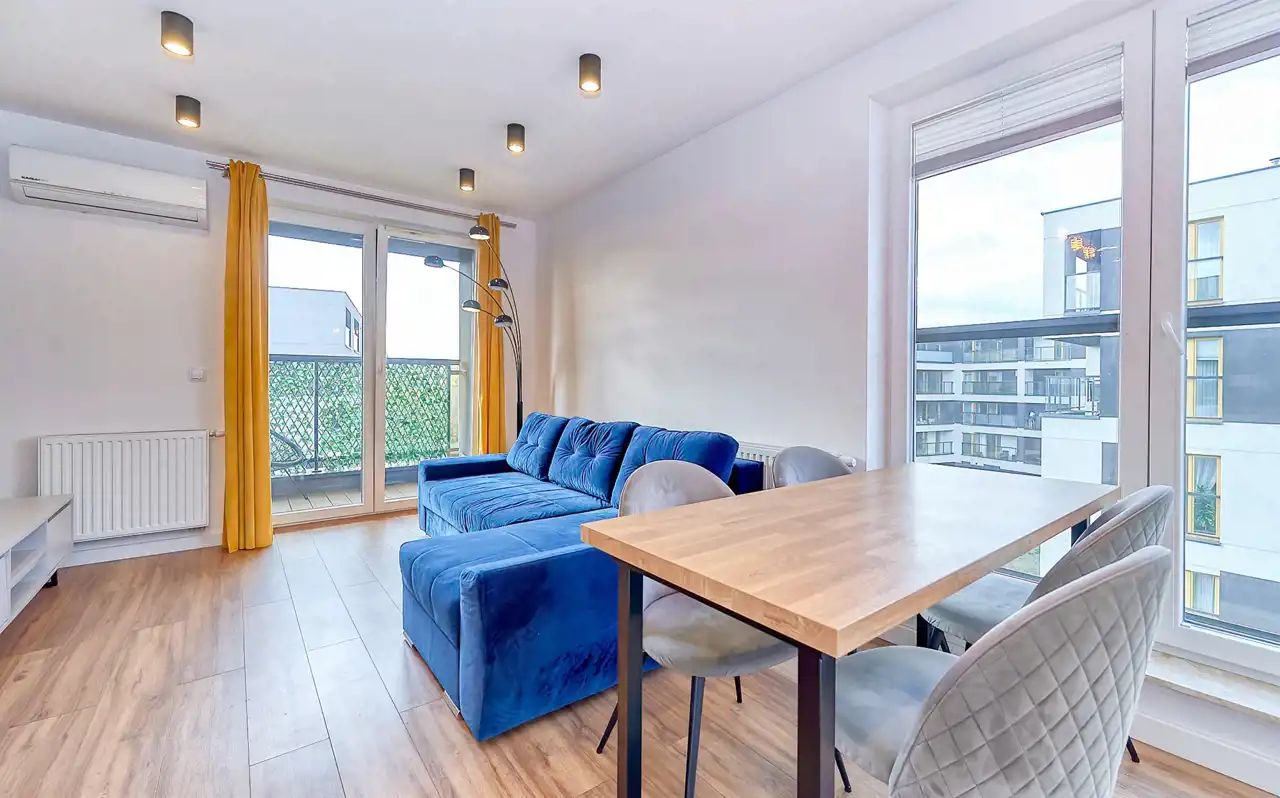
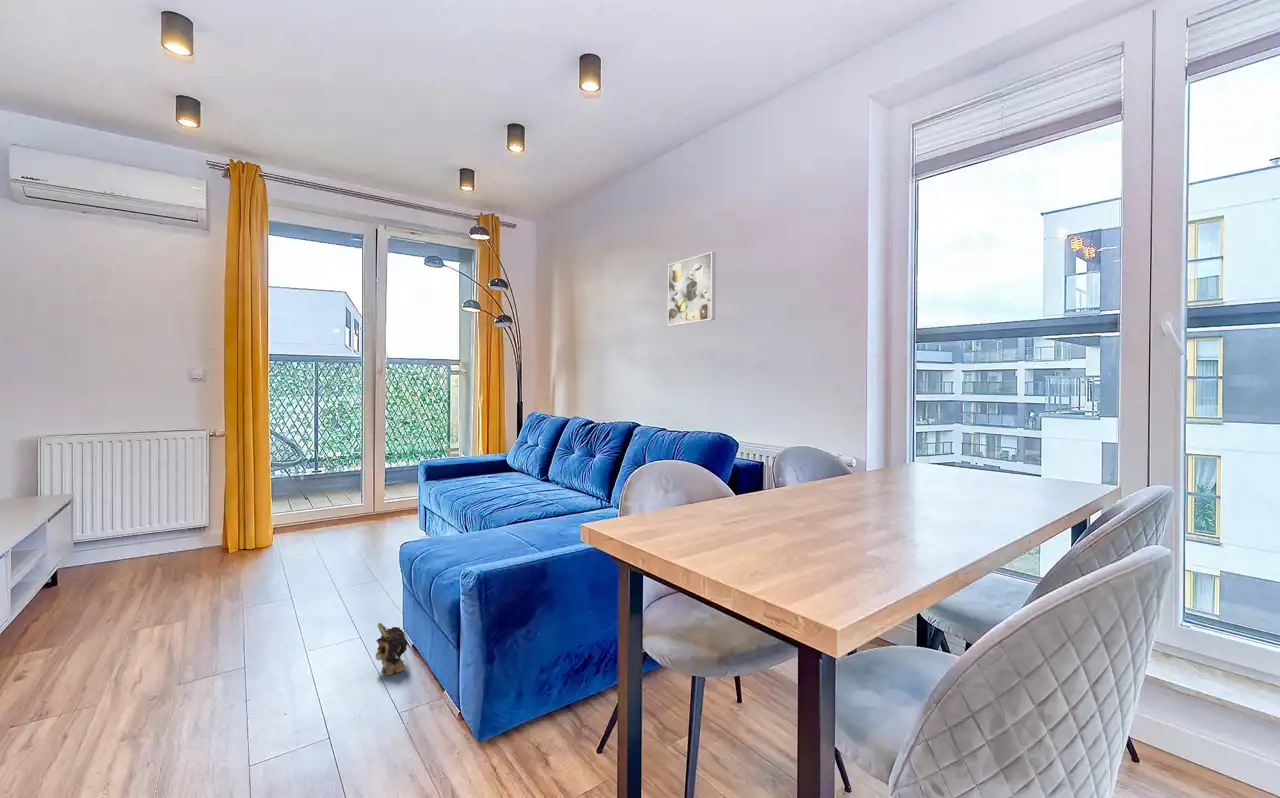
+ plush toy [373,622,409,676]
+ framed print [667,251,716,327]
